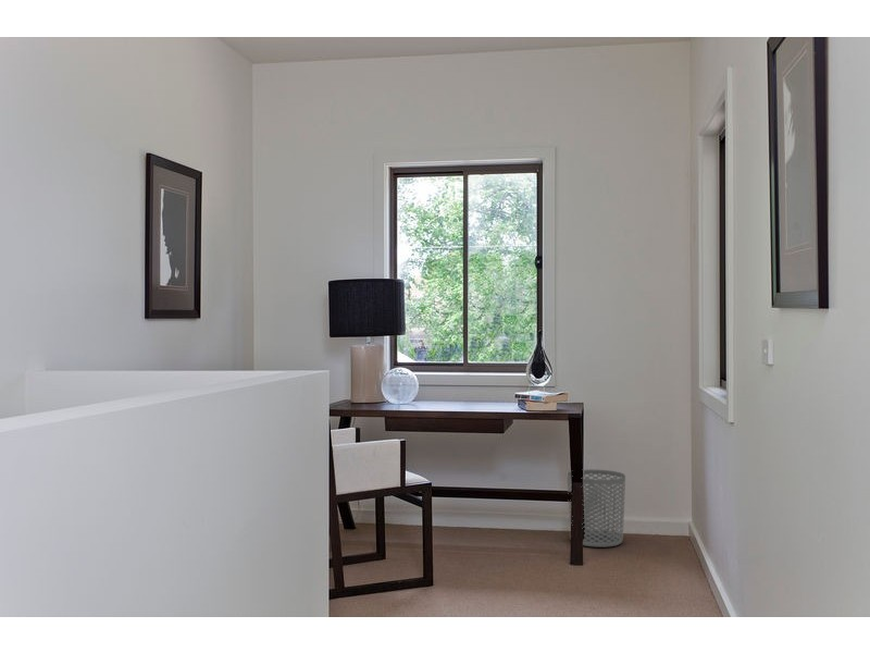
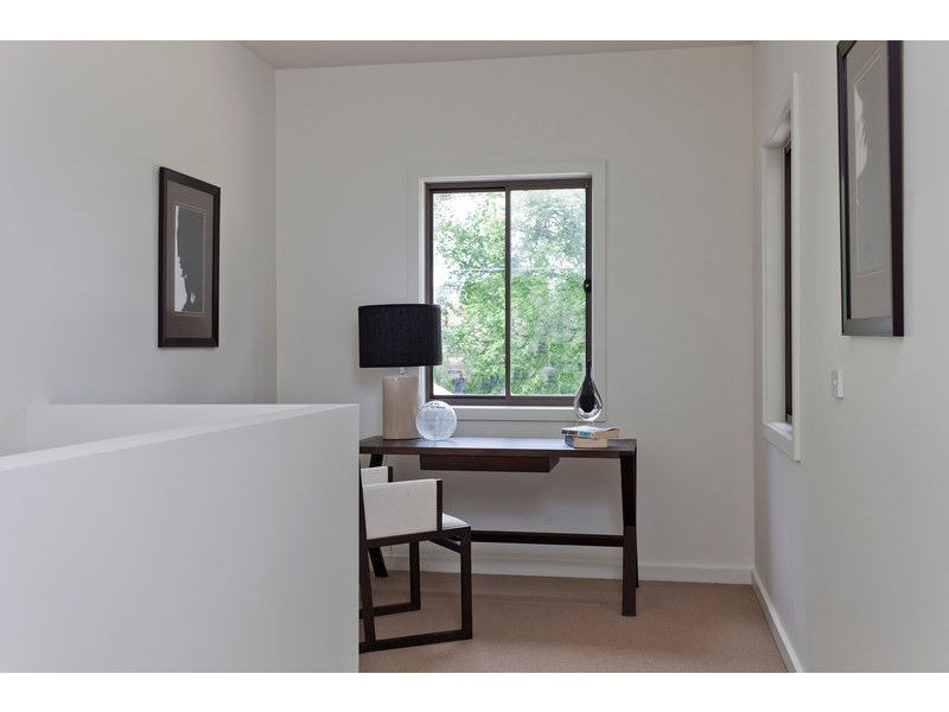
- waste bin [567,469,626,549]
